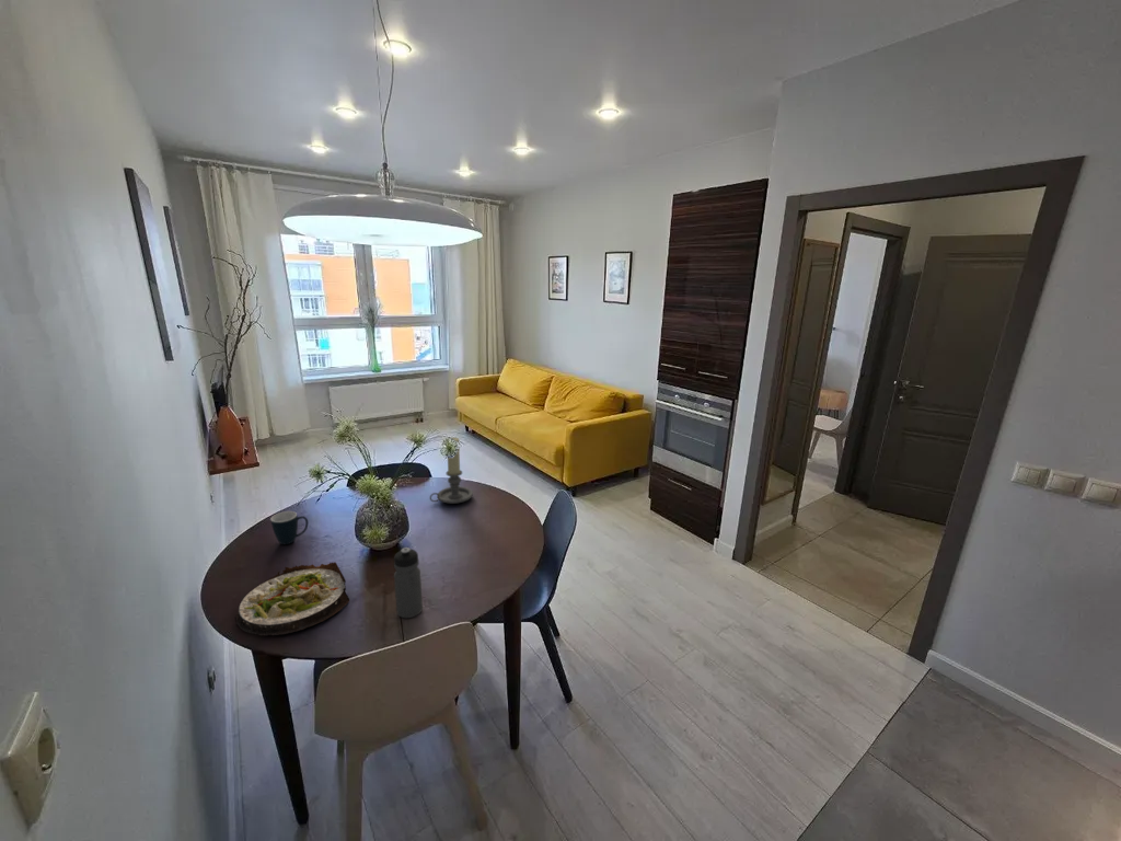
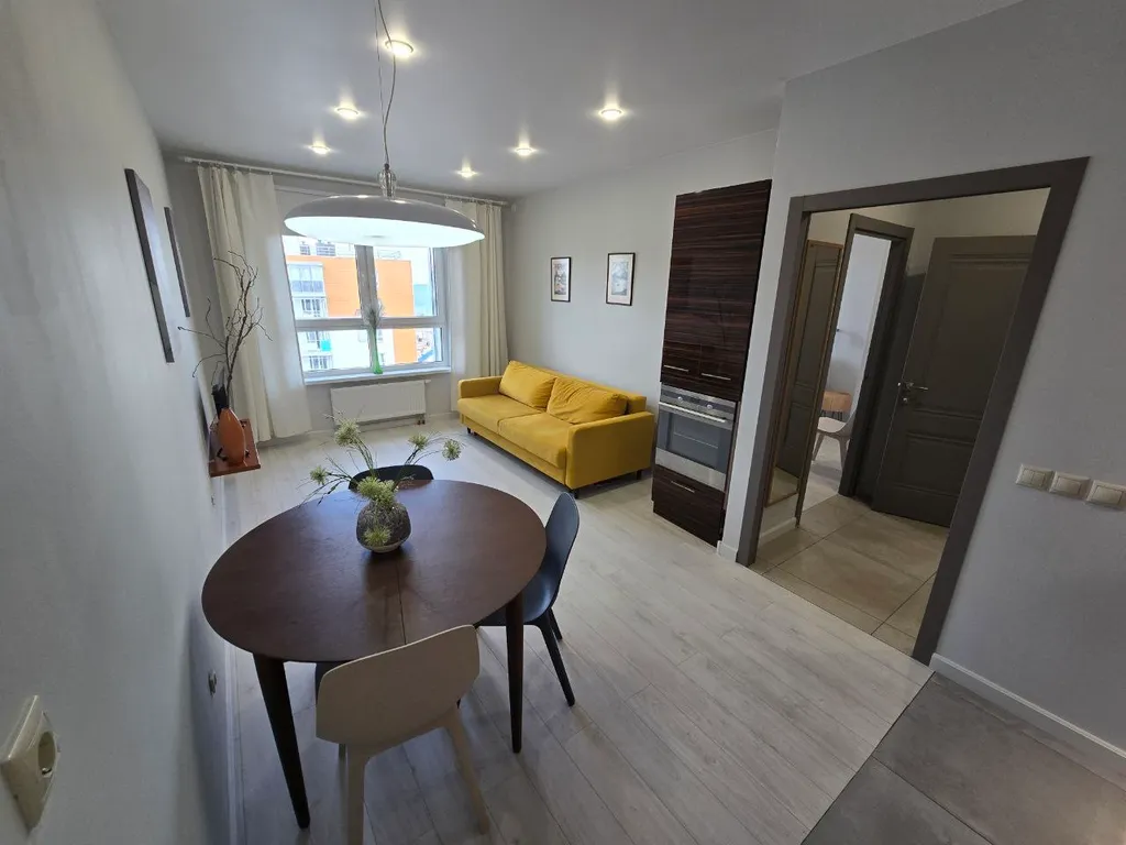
- mug [269,510,309,545]
- candle holder [429,436,474,505]
- salad plate [235,561,350,636]
- water bottle [393,546,424,619]
